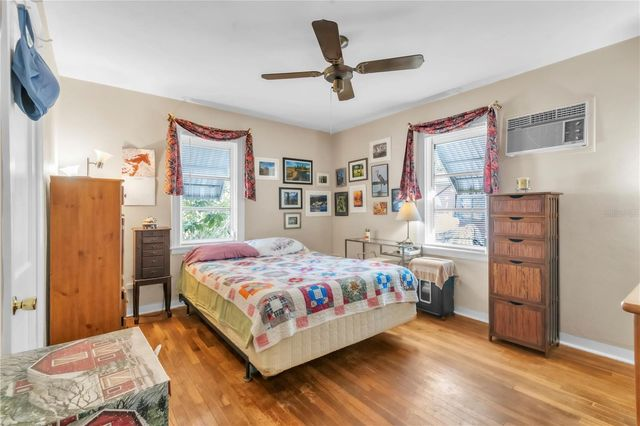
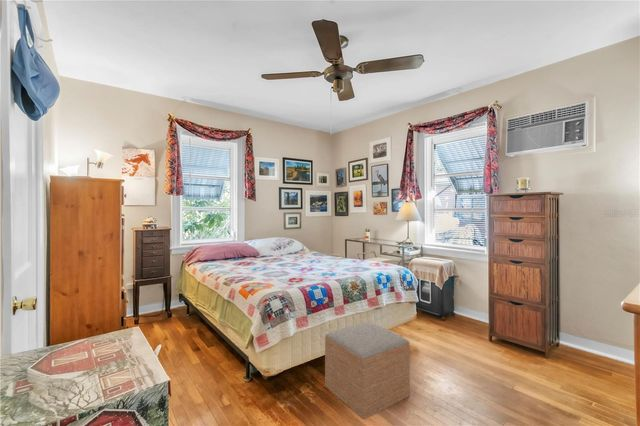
+ ottoman [324,321,411,420]
